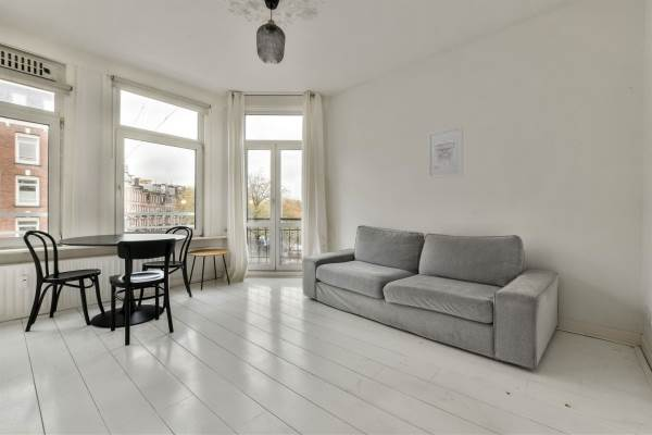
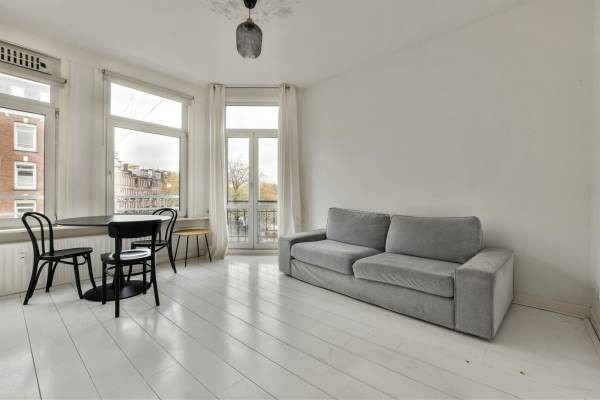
- wall art [427,125,464,181]
